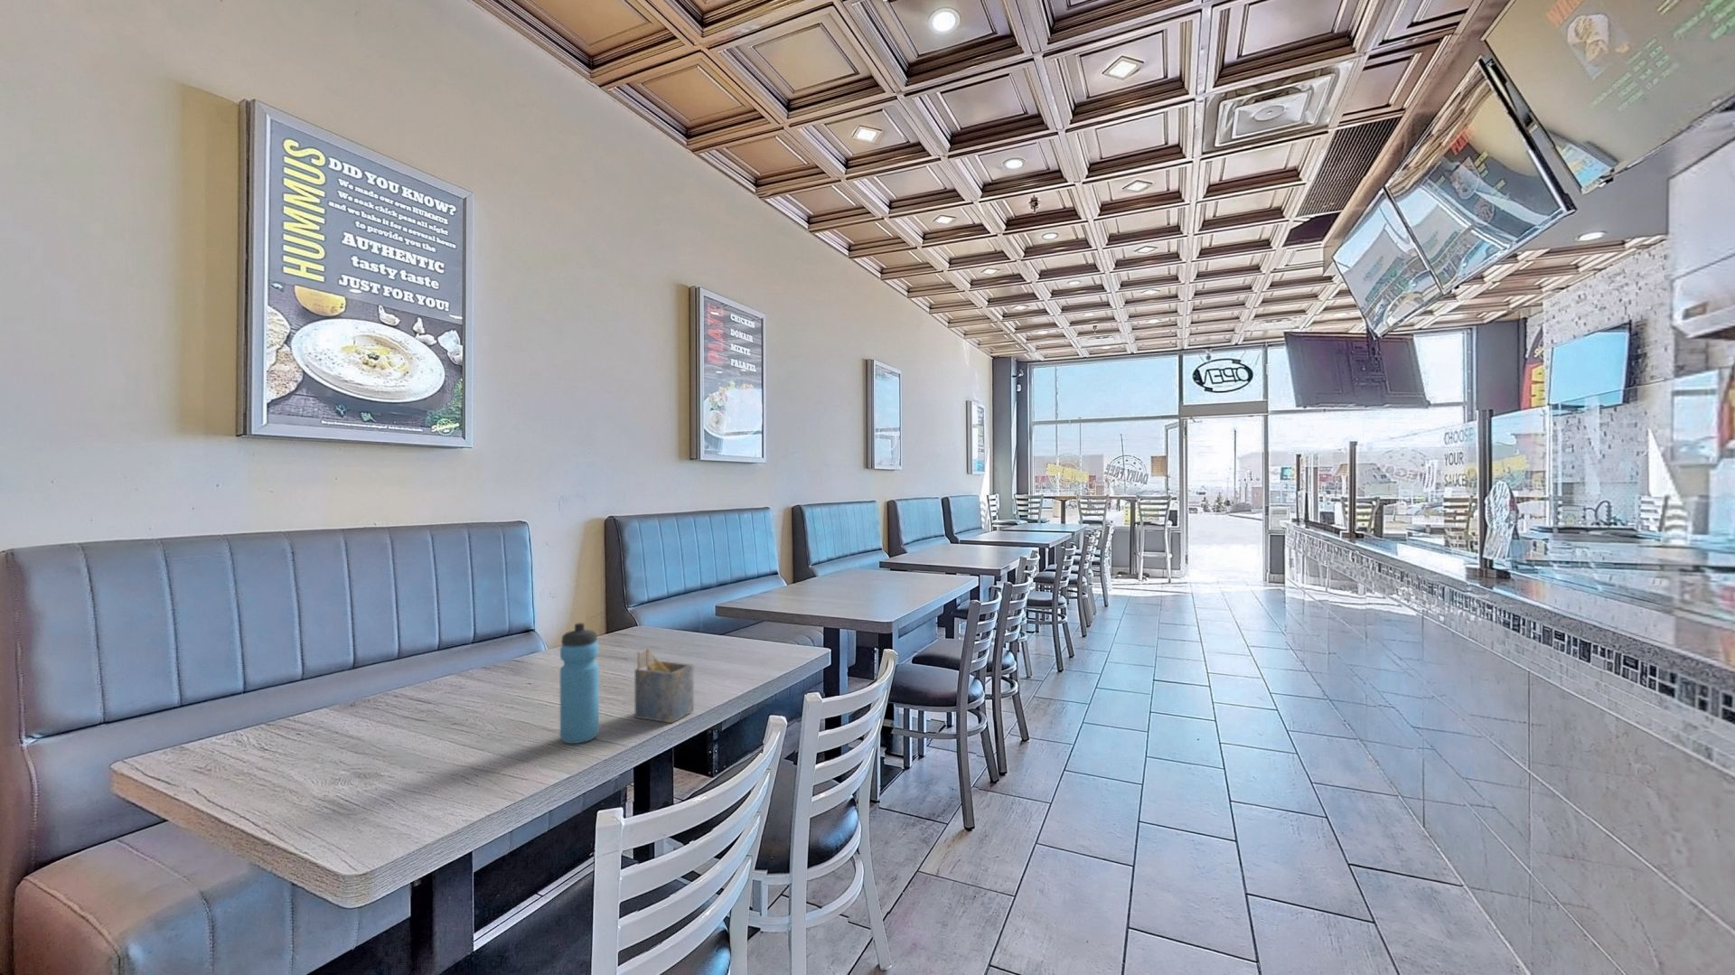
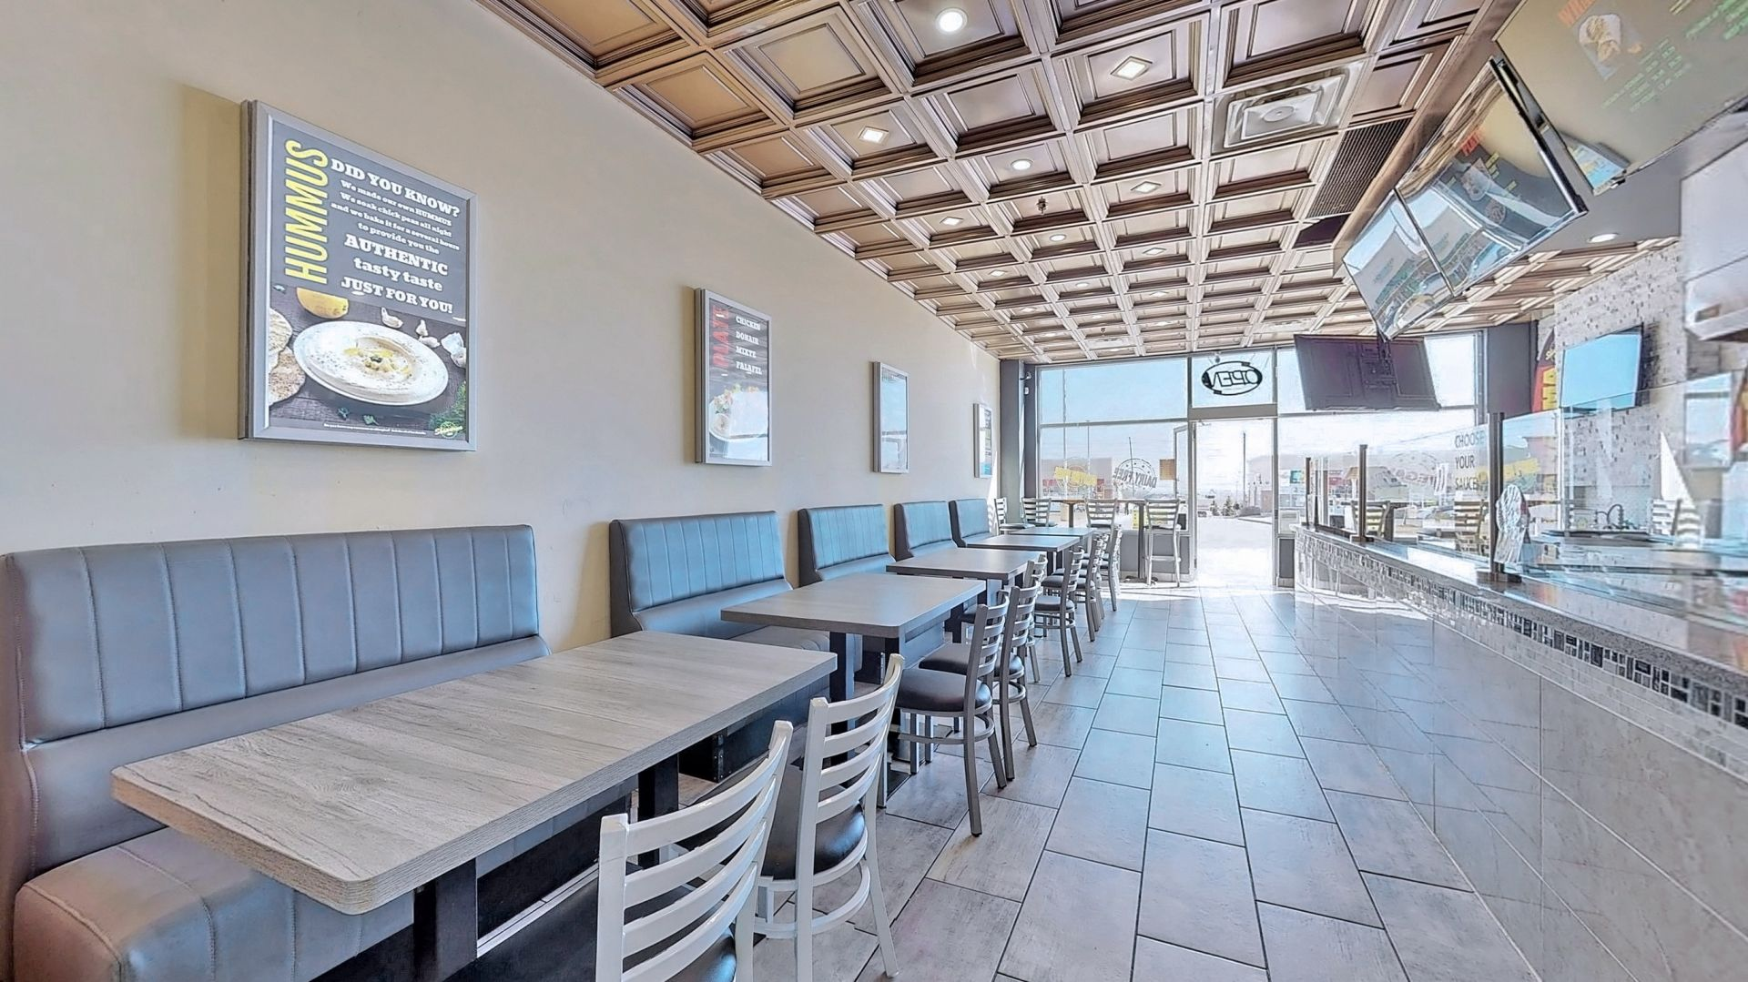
- napkin holder [634,647,695,724]
- water bottle [559,622,601,745]
